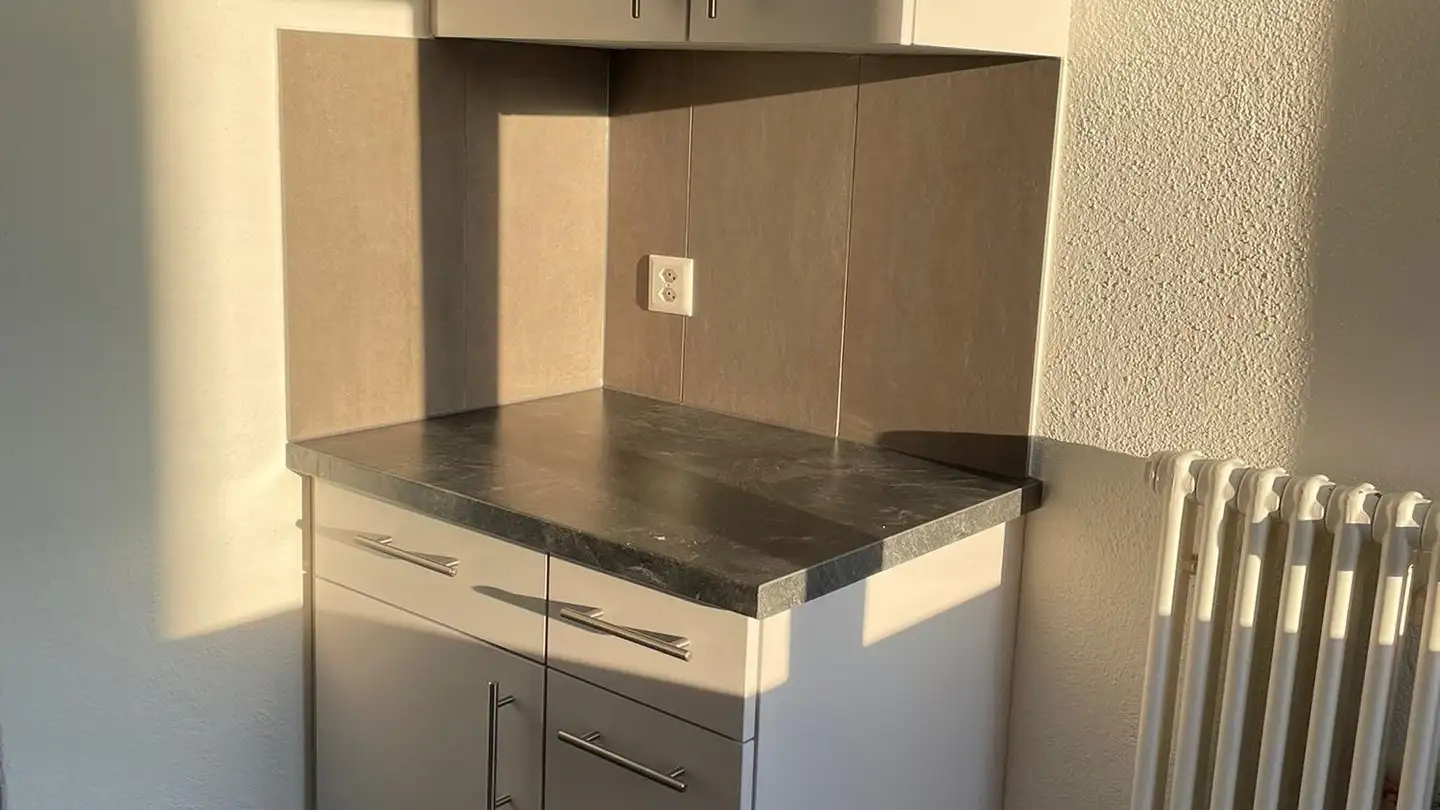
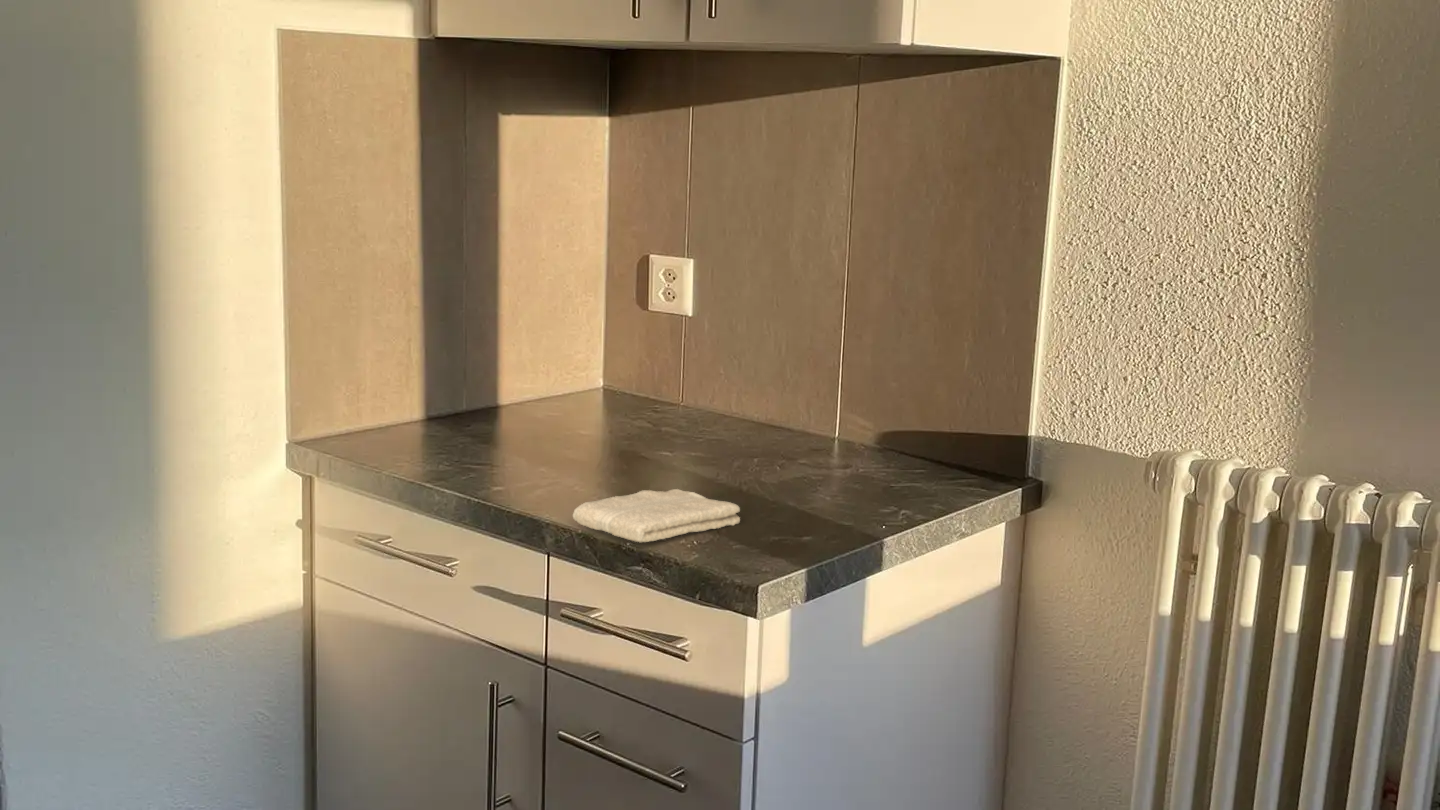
+ washcloth [572,488,741,544]
